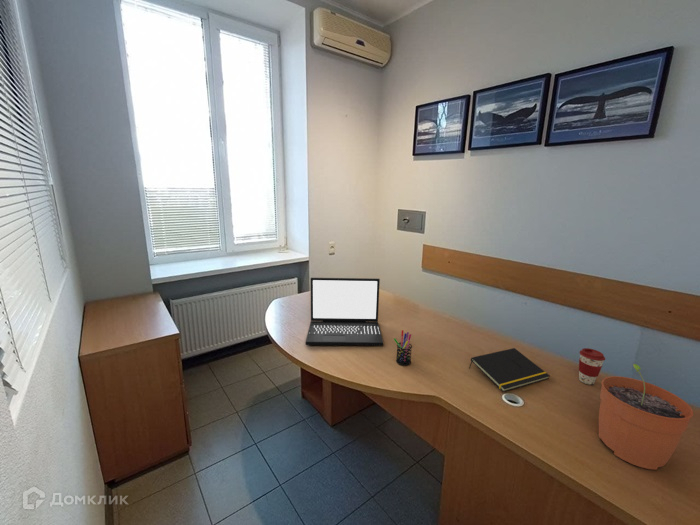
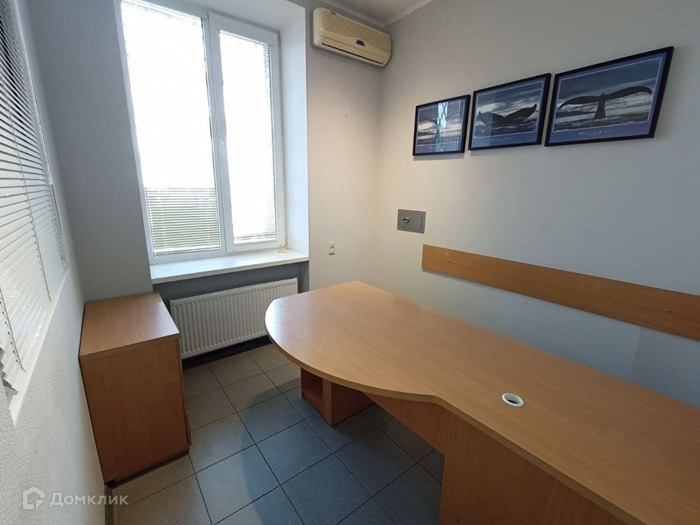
- coffee cup [578,347,606,386]
- plant pot [598,363,694,471]
- laptop [305,277,384,347]
- notepad [468,347,551,393]
- pen holder [393,329,413,366]
